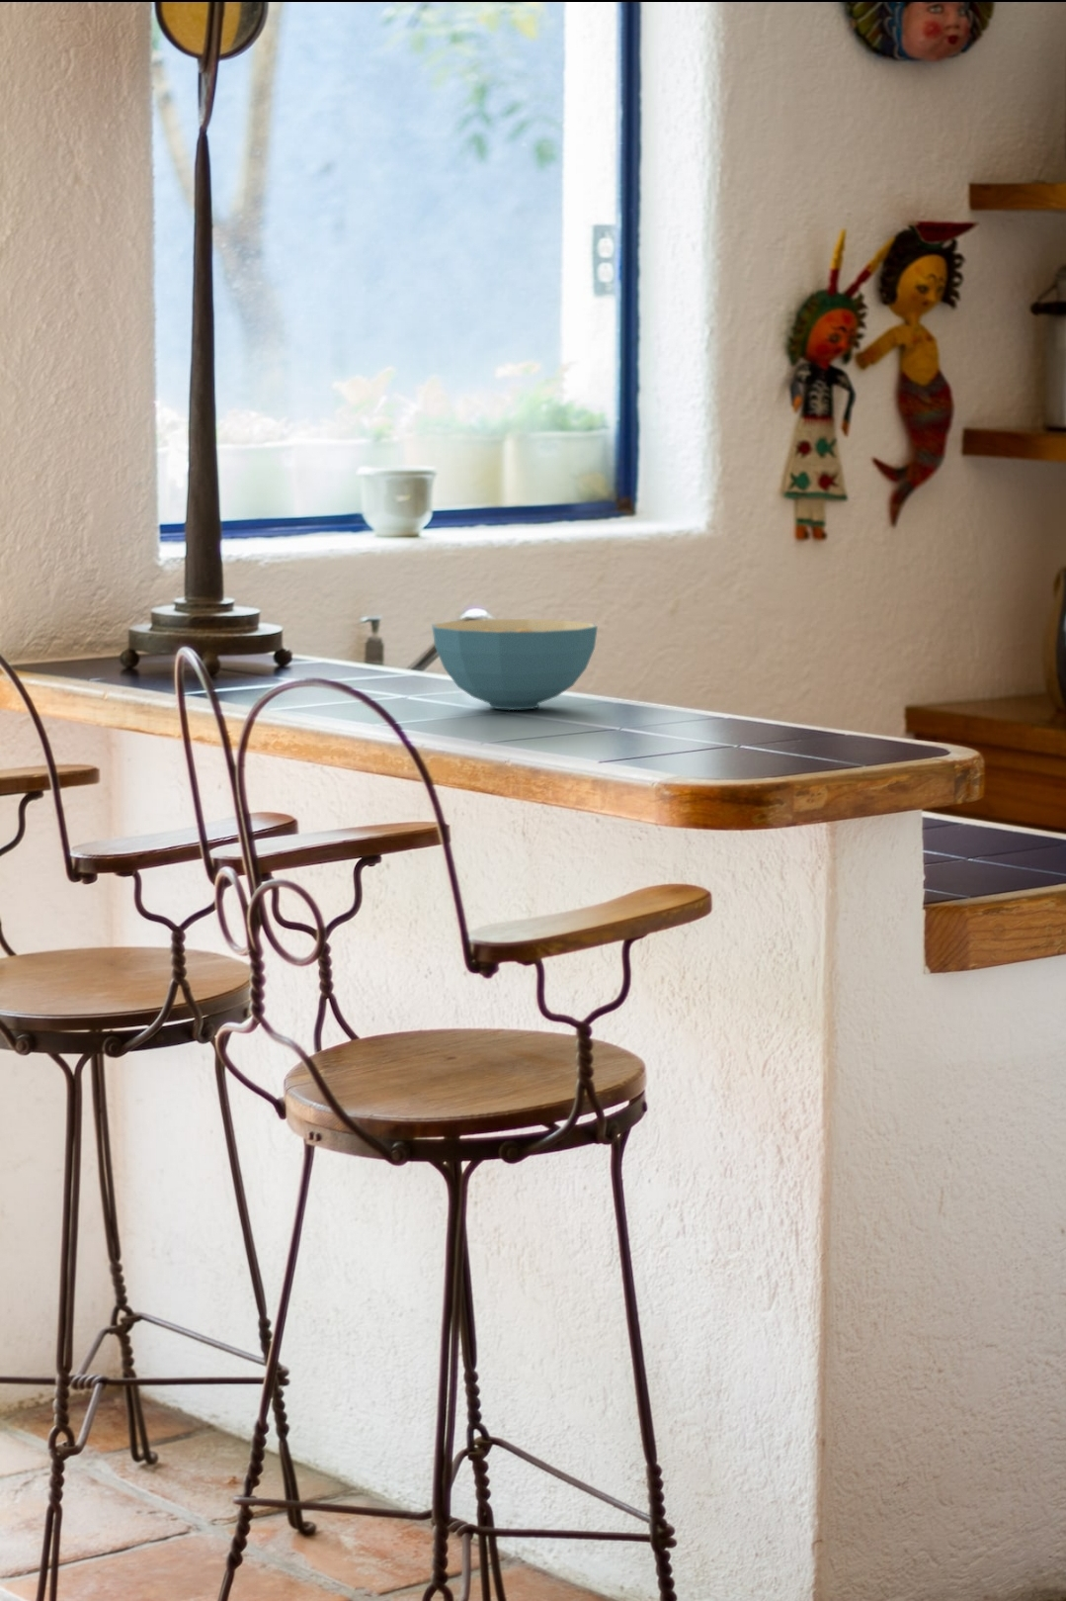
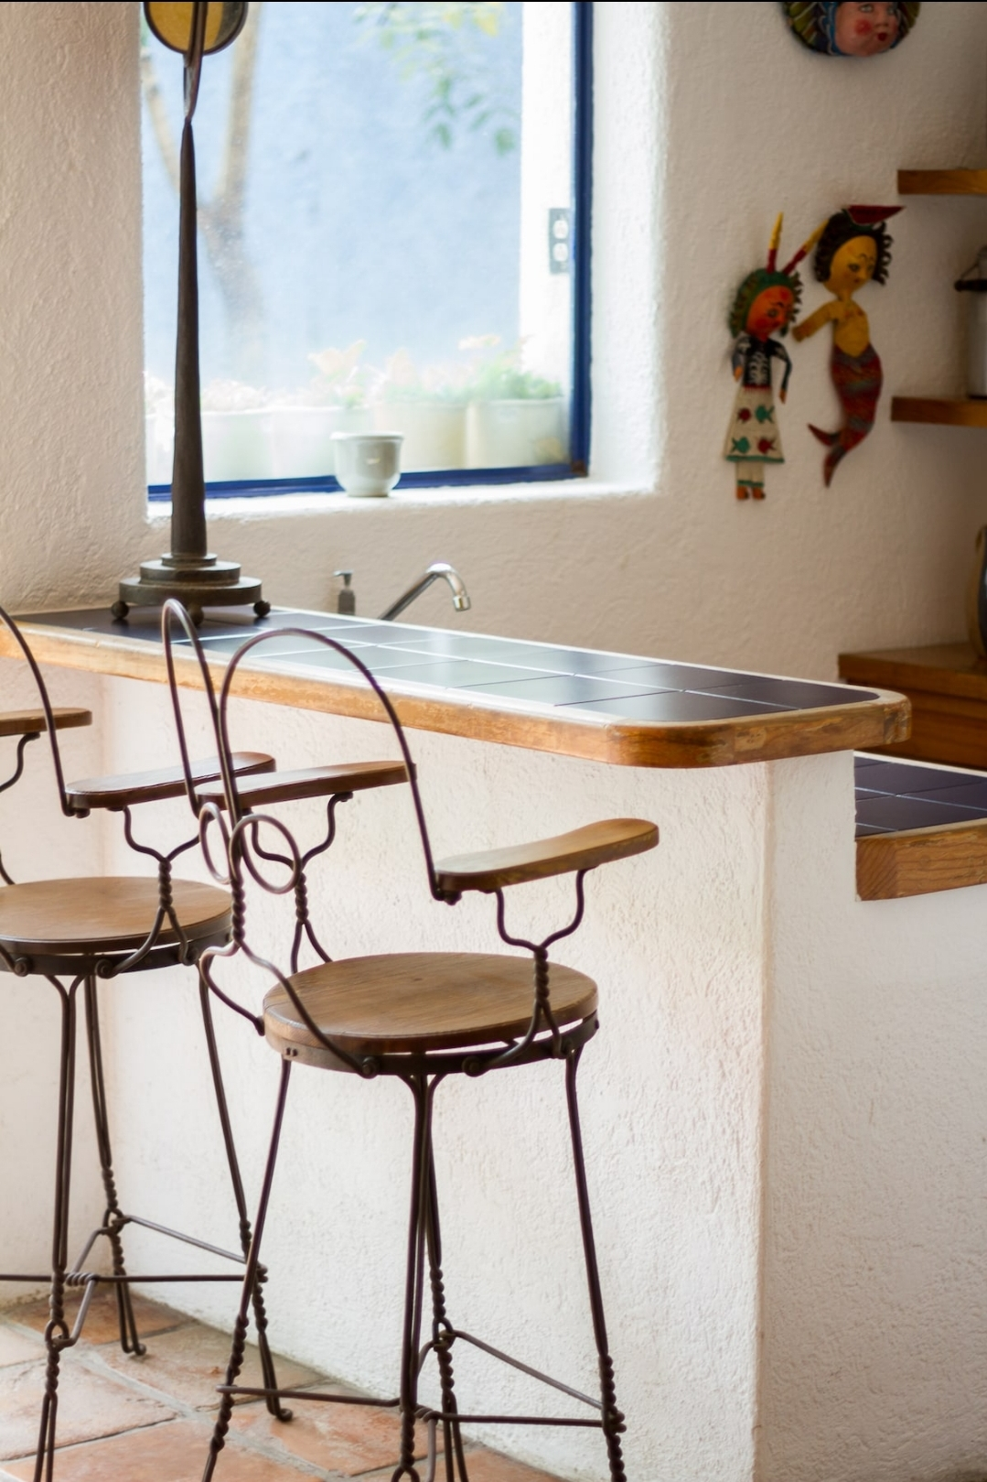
- cereal bowl [431,618,598,711]
